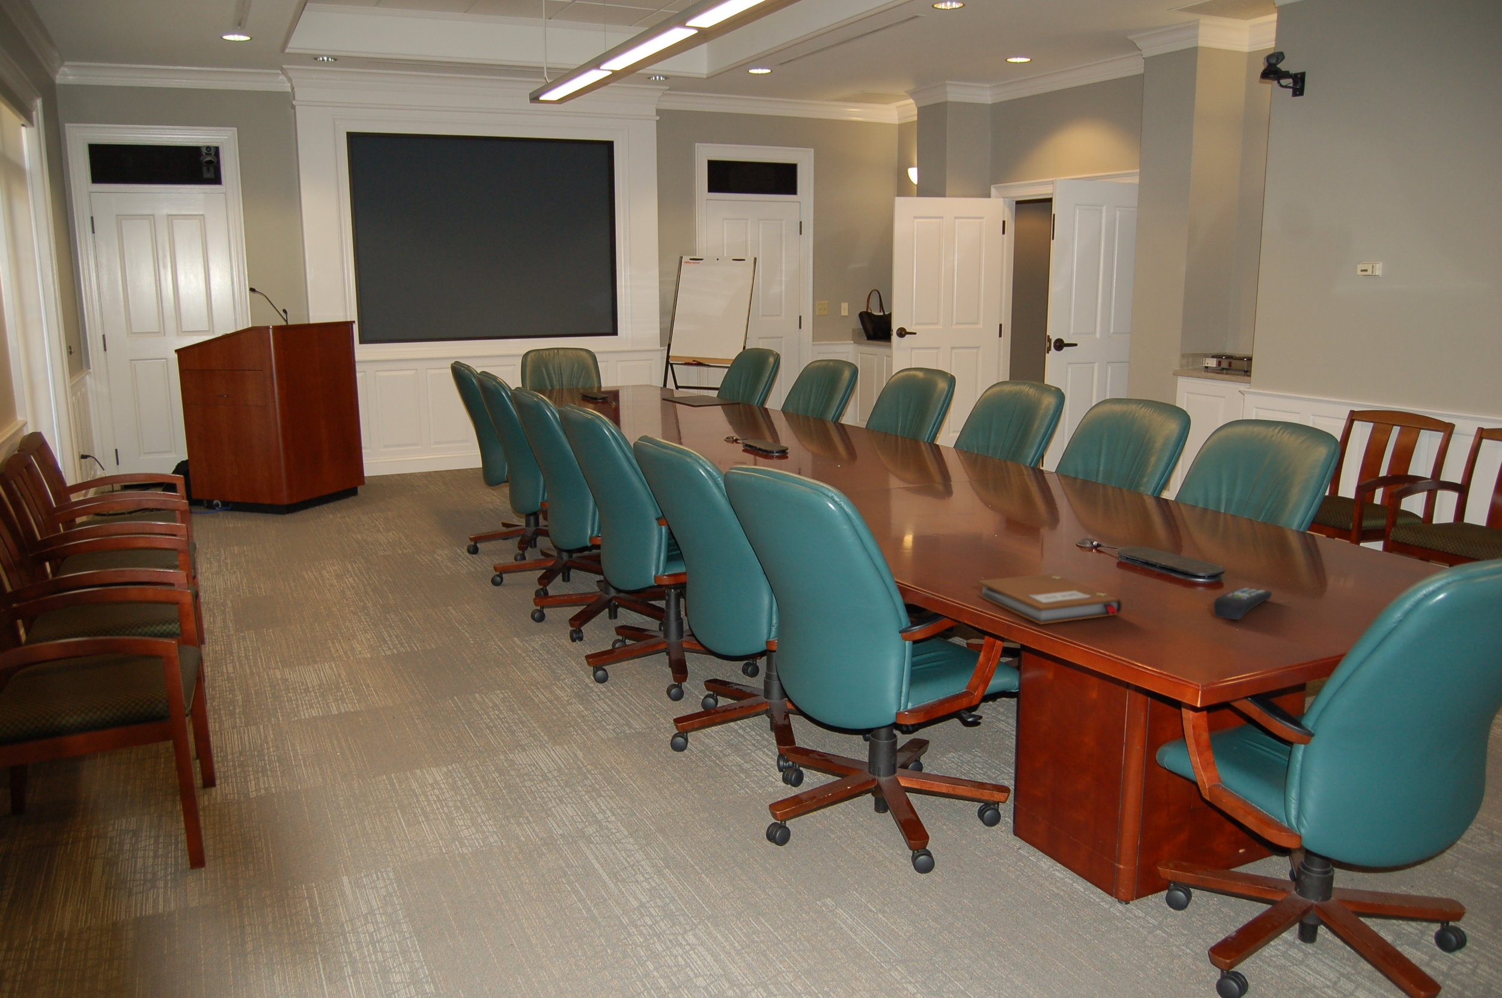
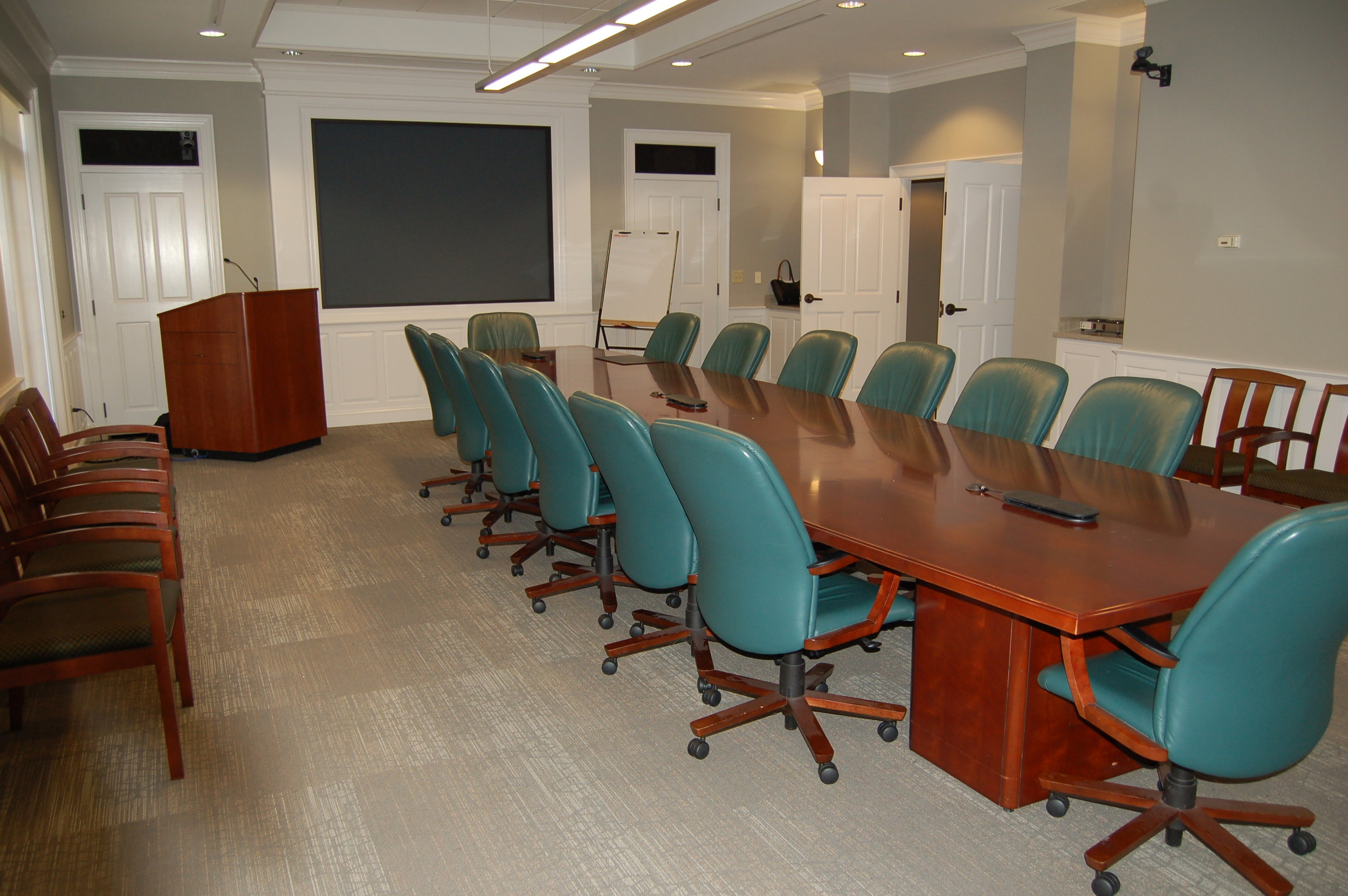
- notebook [977,573,1123,625]
- remote control [1213,587,1272,620]
